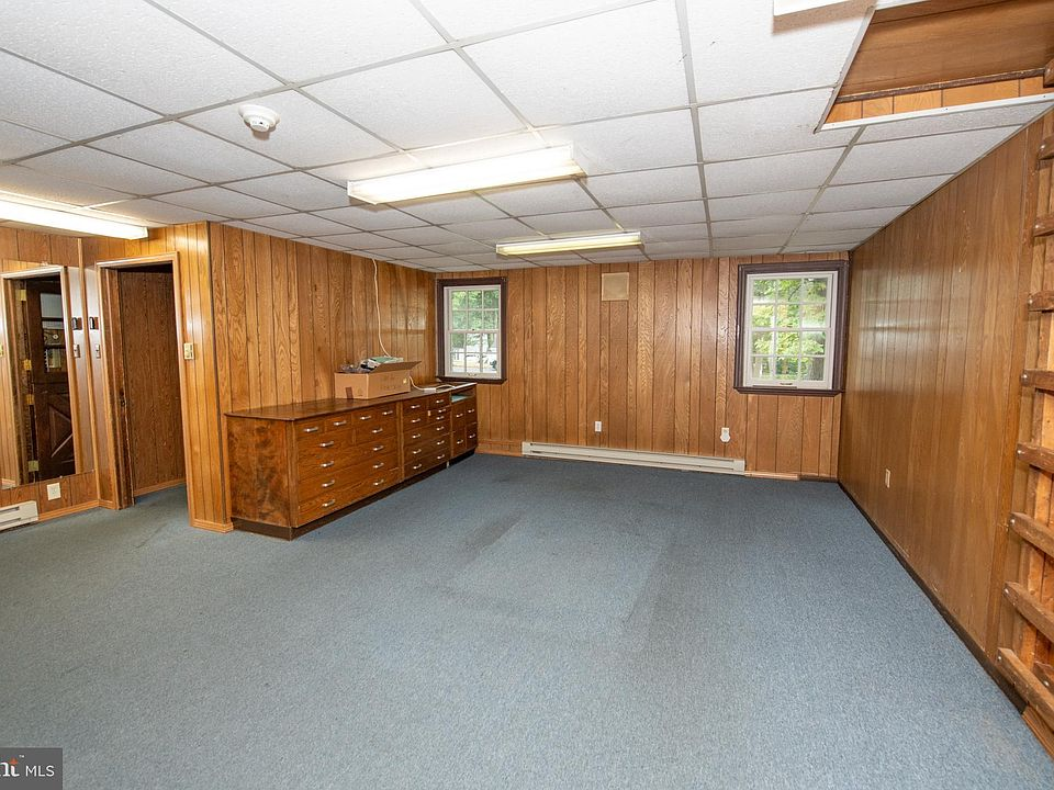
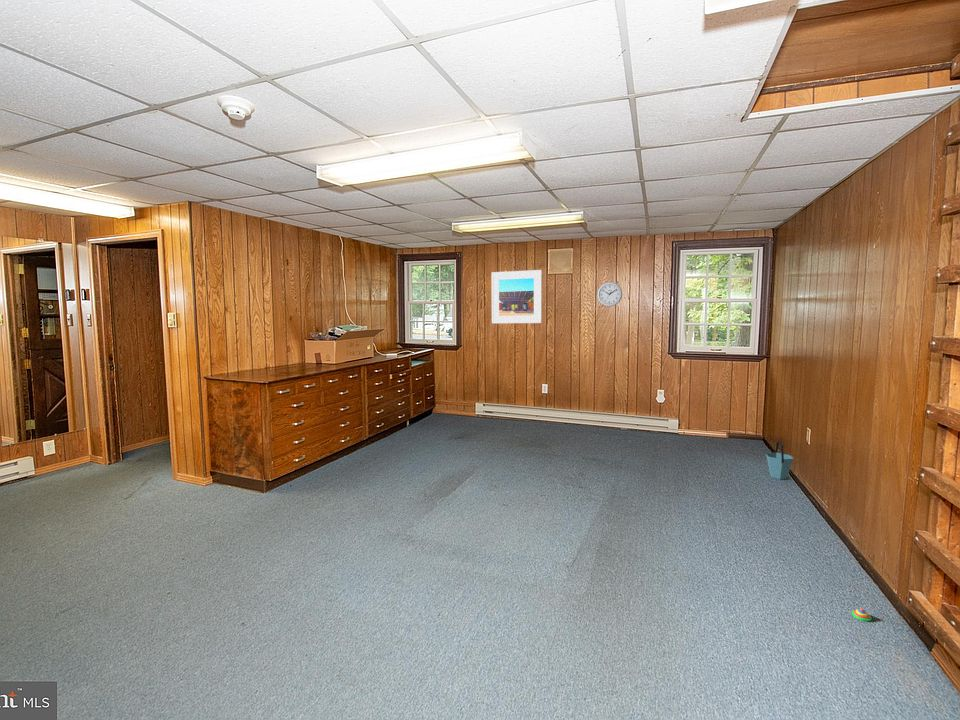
+ wall clock [596,281,623,308]
+ bucket [765,440,794,480]
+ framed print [491,269,543,324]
+ stacking toy [851,607,921,628]
